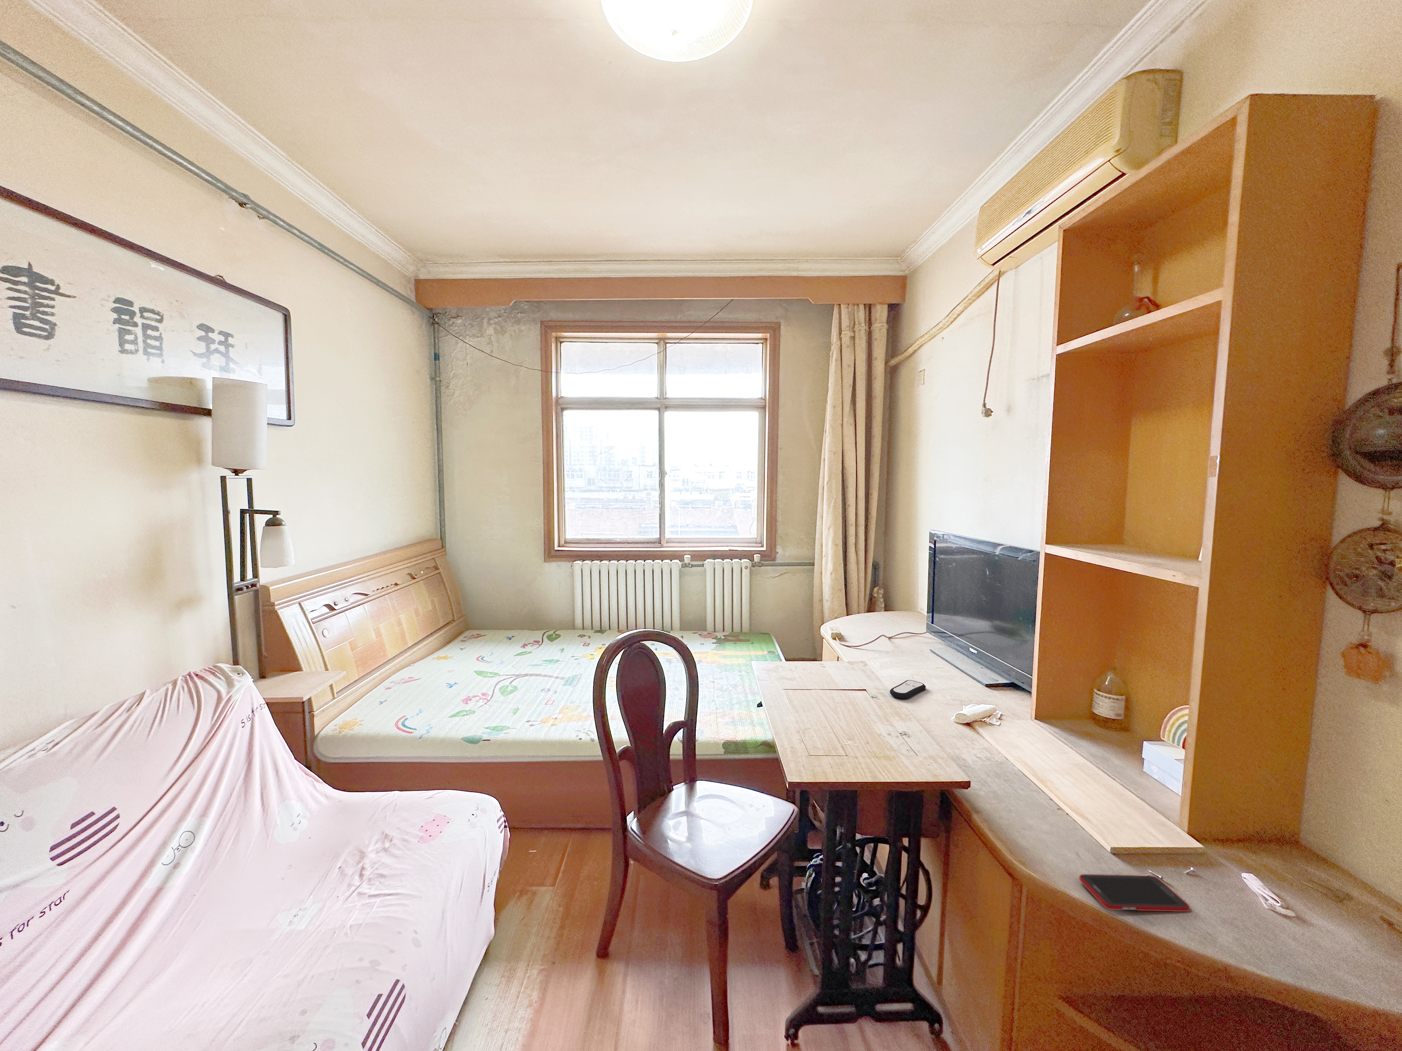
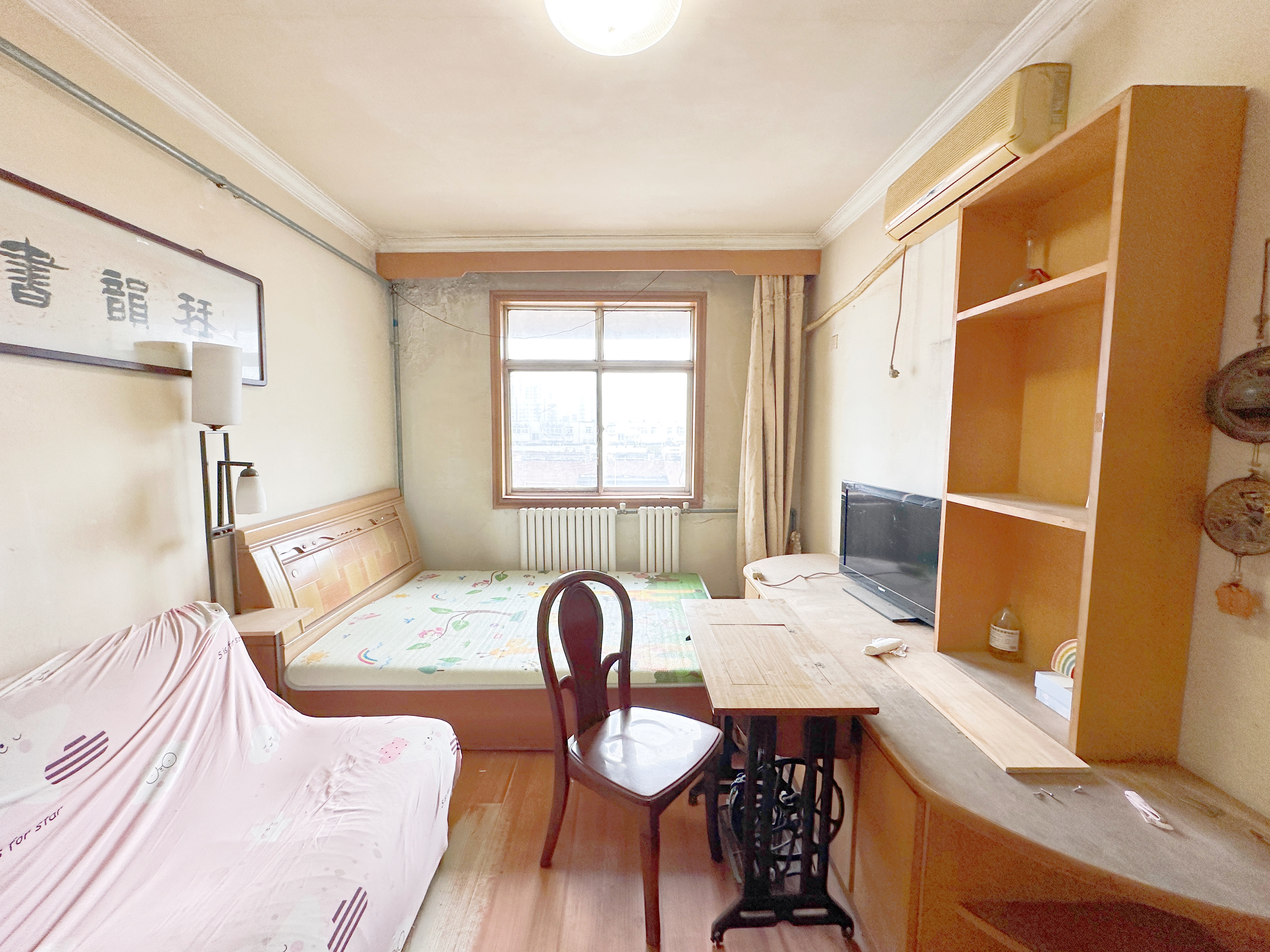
- remote control [890,680,926,699]
- cell phone [1079,873,1190,912]
